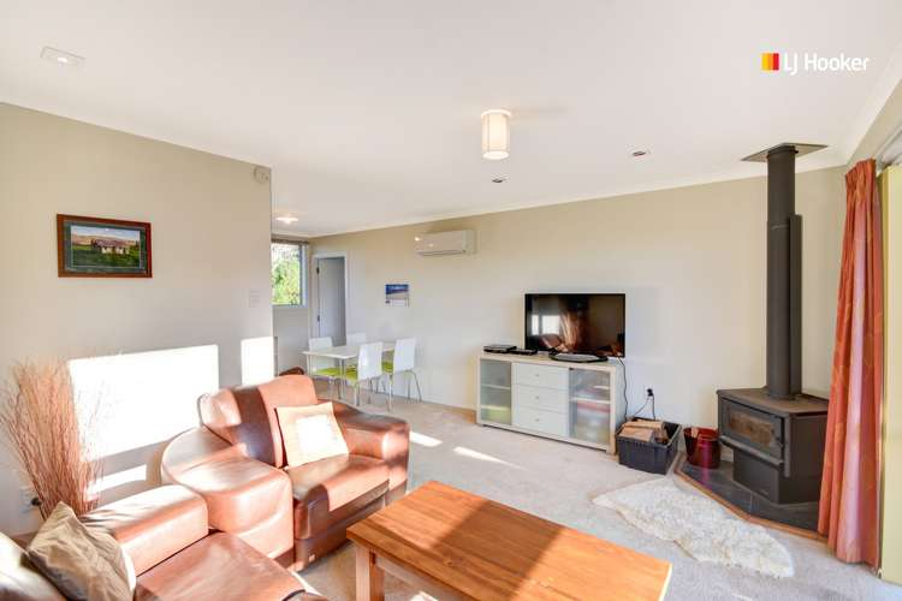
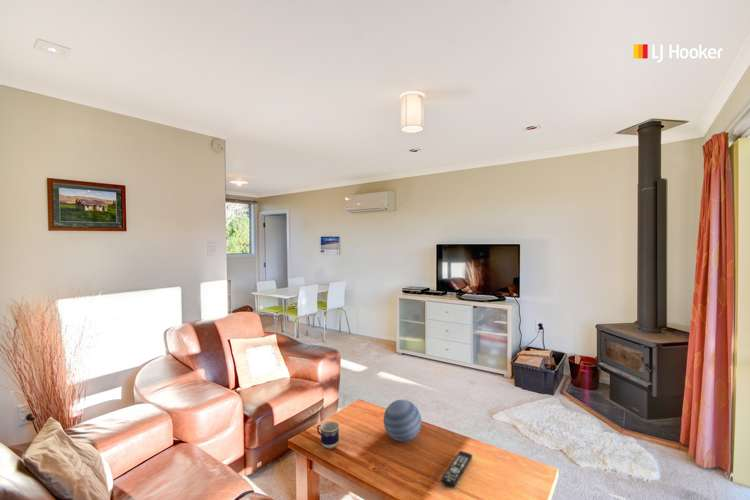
+ decorative ball [383,399,422,443]
+ cup [316,420,340,449]
+ remote control [440,450,473,489]
